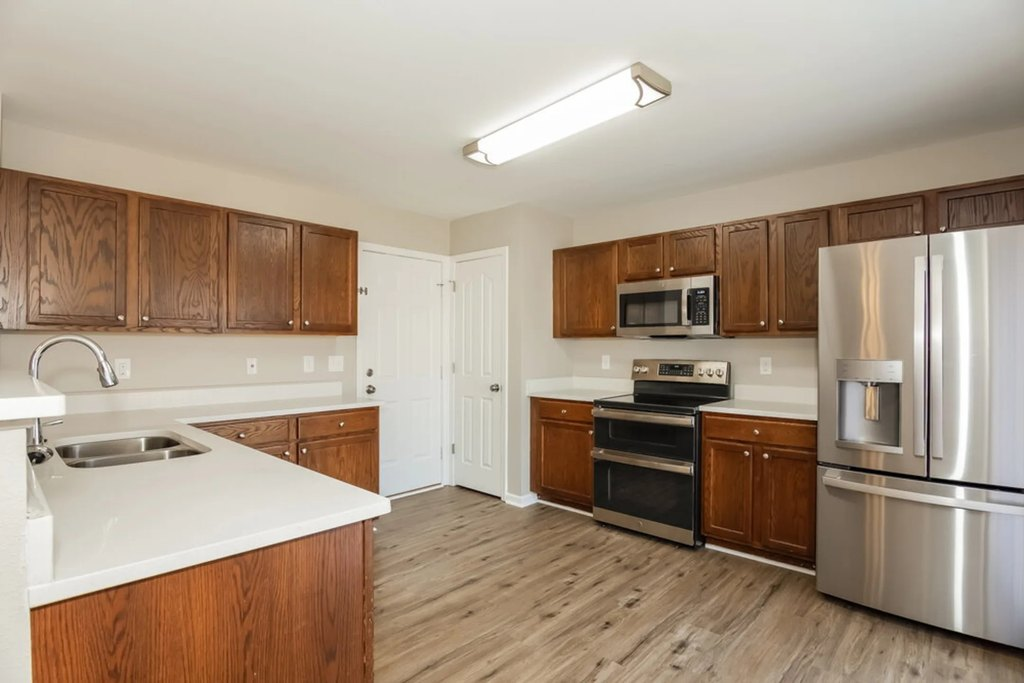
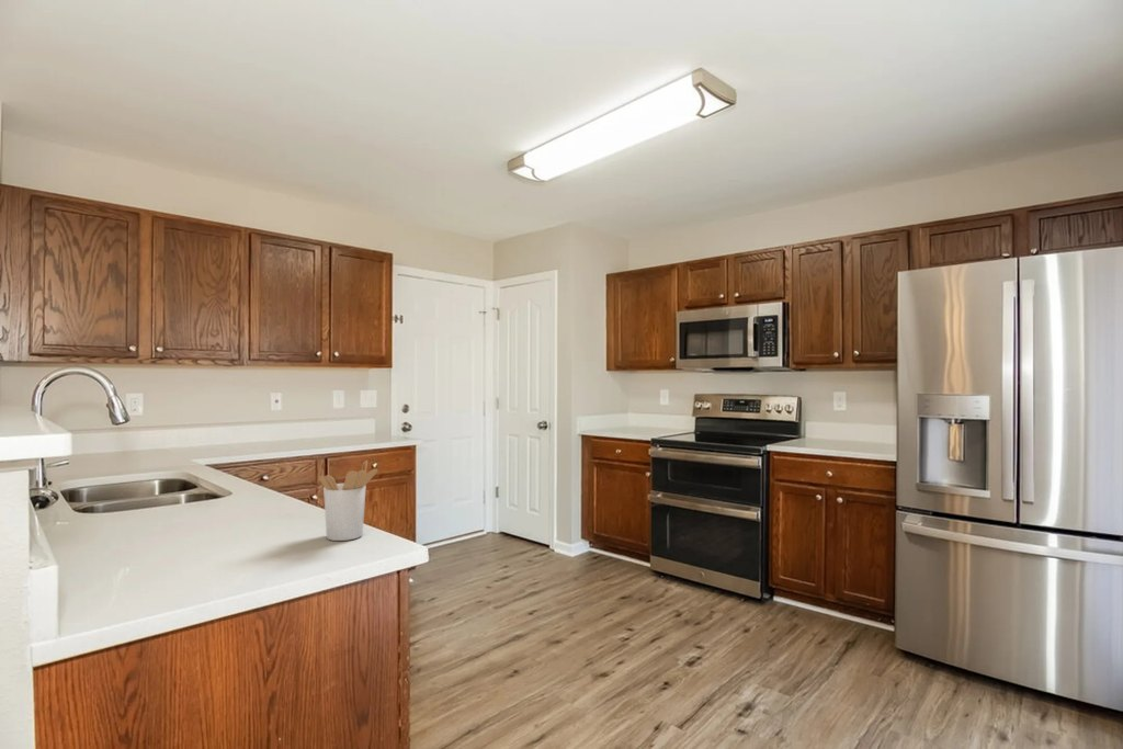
+ utensil holder [318,459,378,542]
